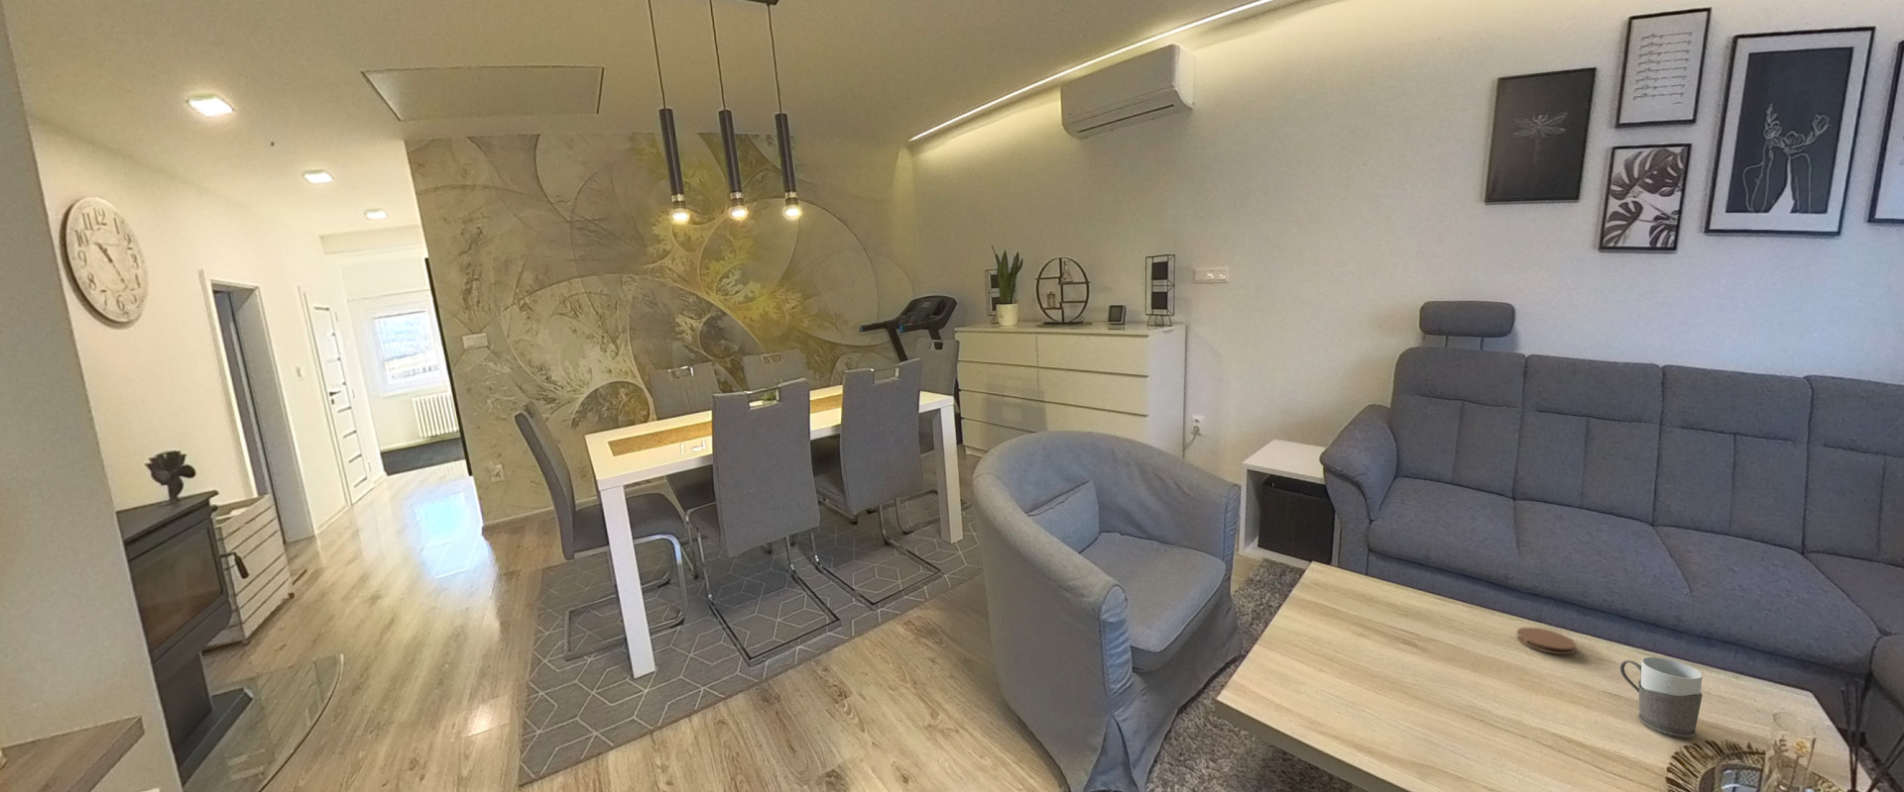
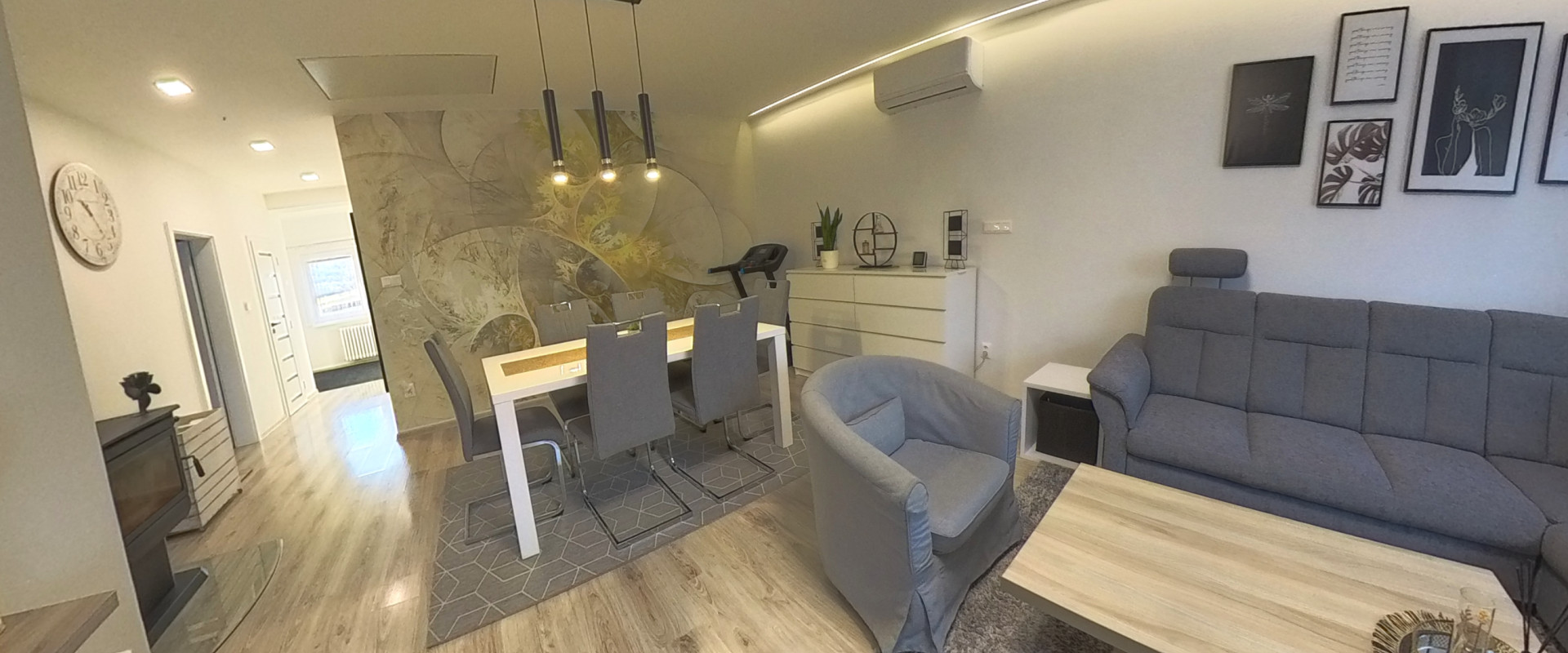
- coaster [1517,627,1577,655]
- mug [1620,656,1704,739]
